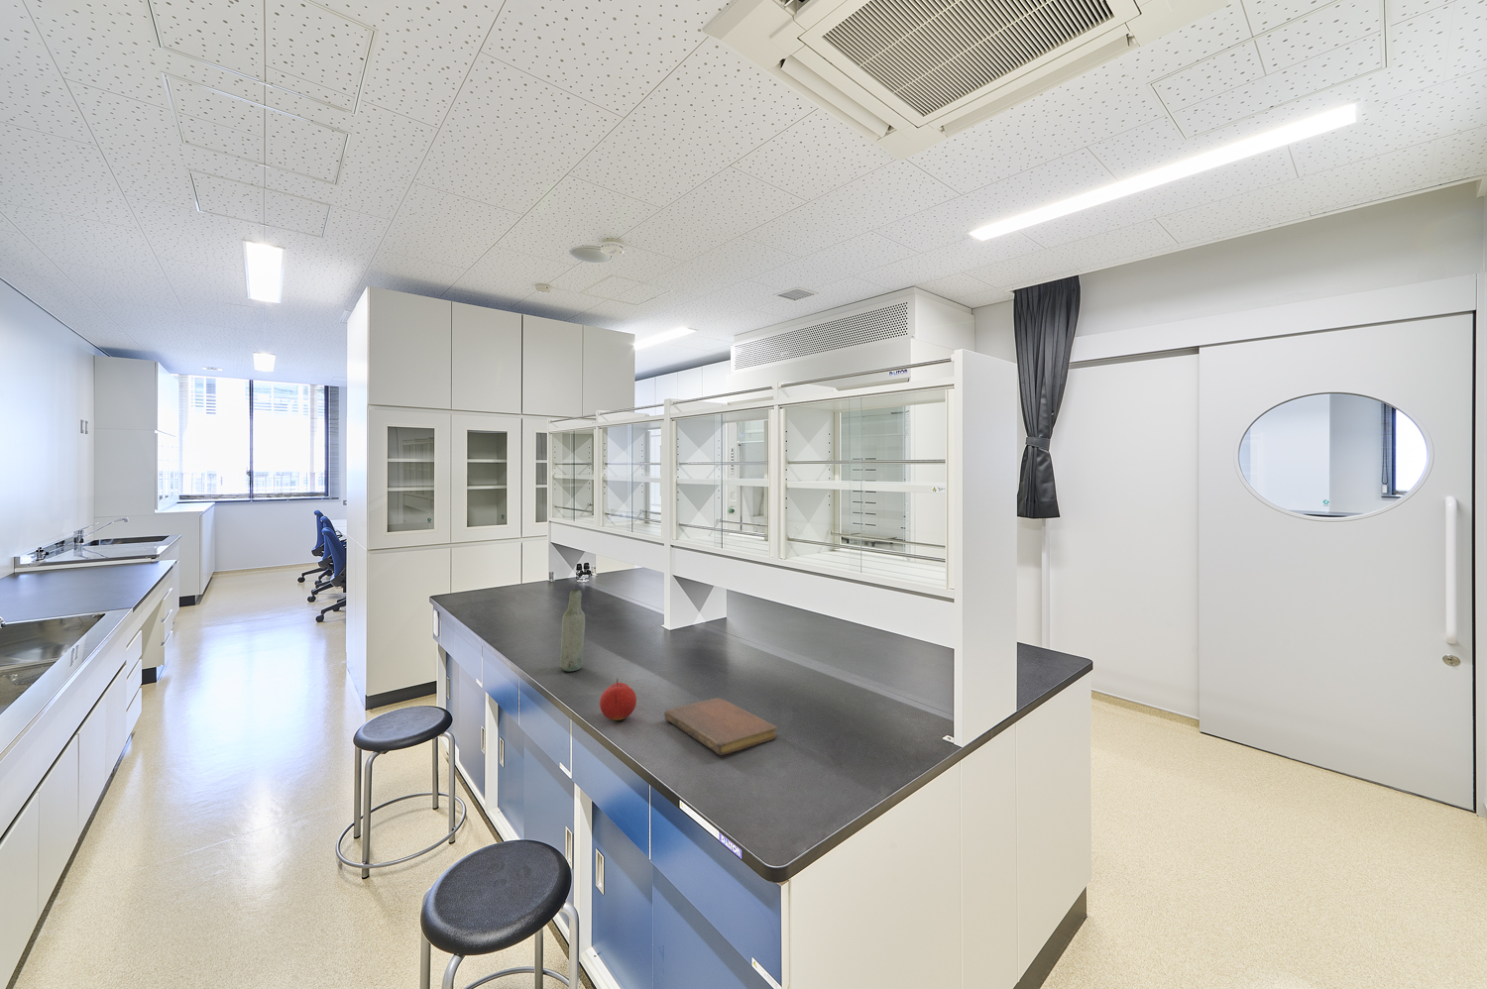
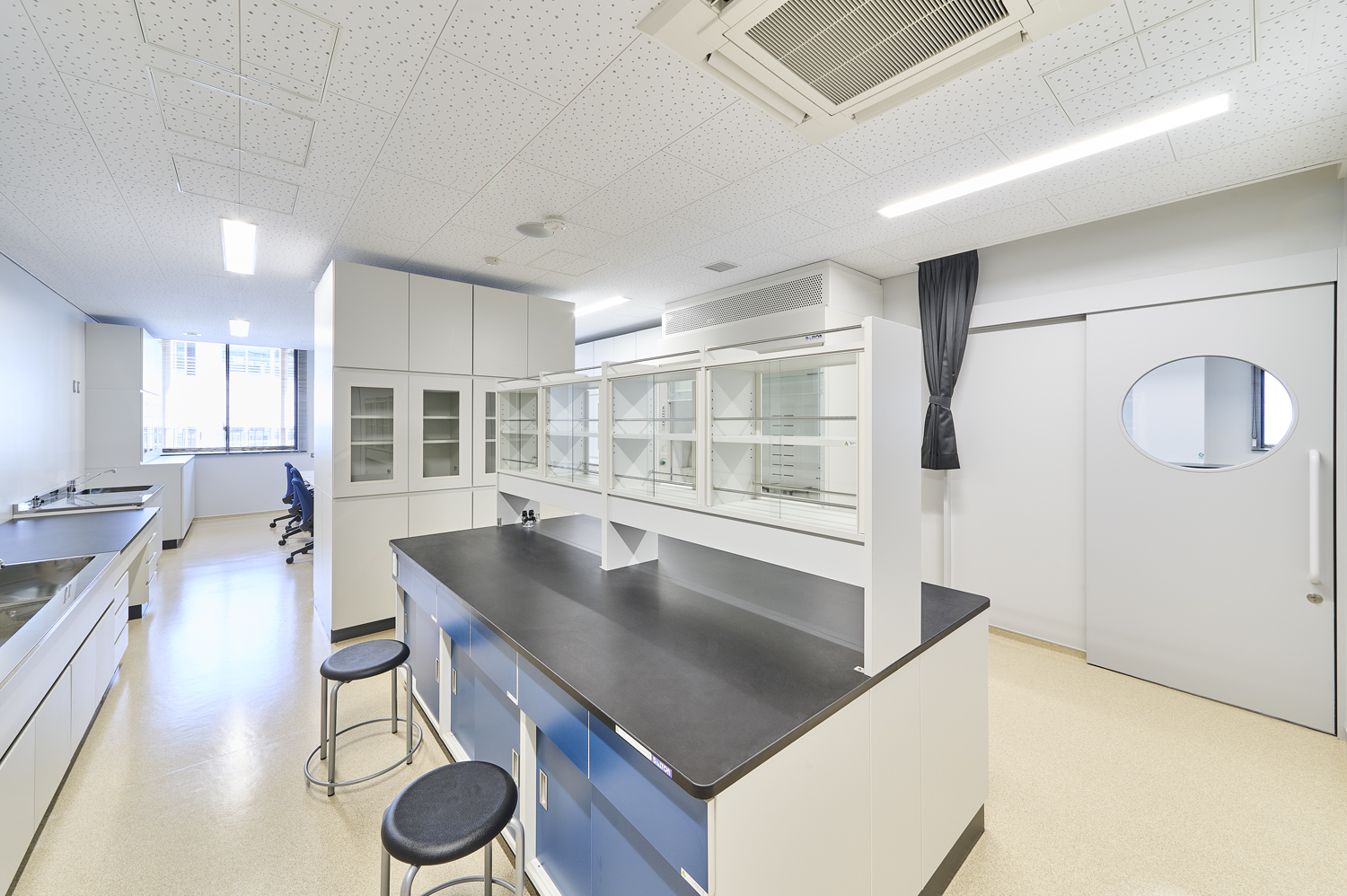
- fruit [598,678,637,722]
- bottle [559,588,586,672]
- notebook [663,696,778,756]
